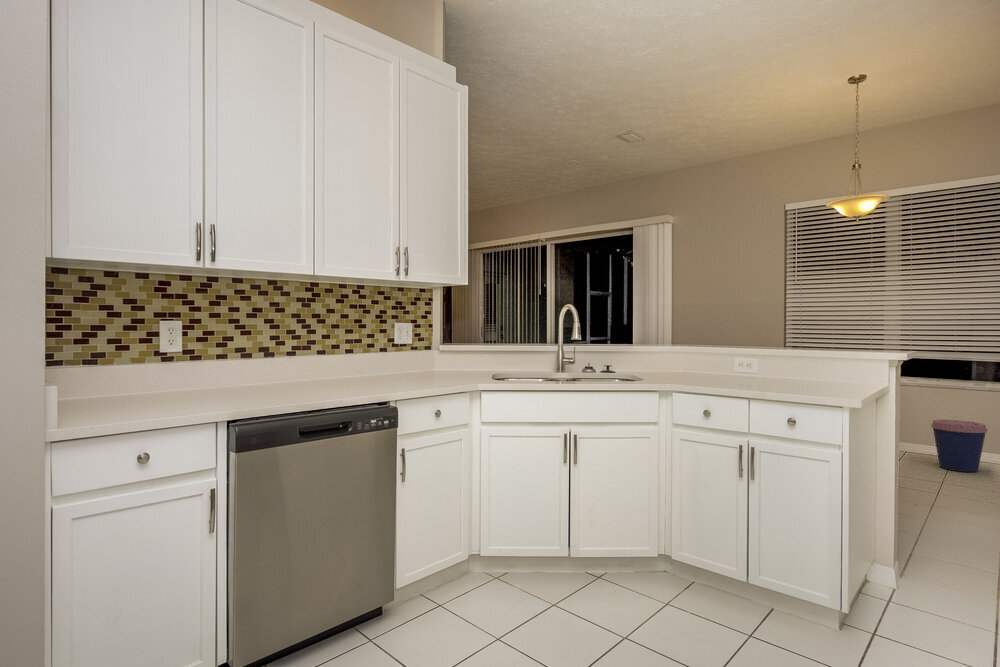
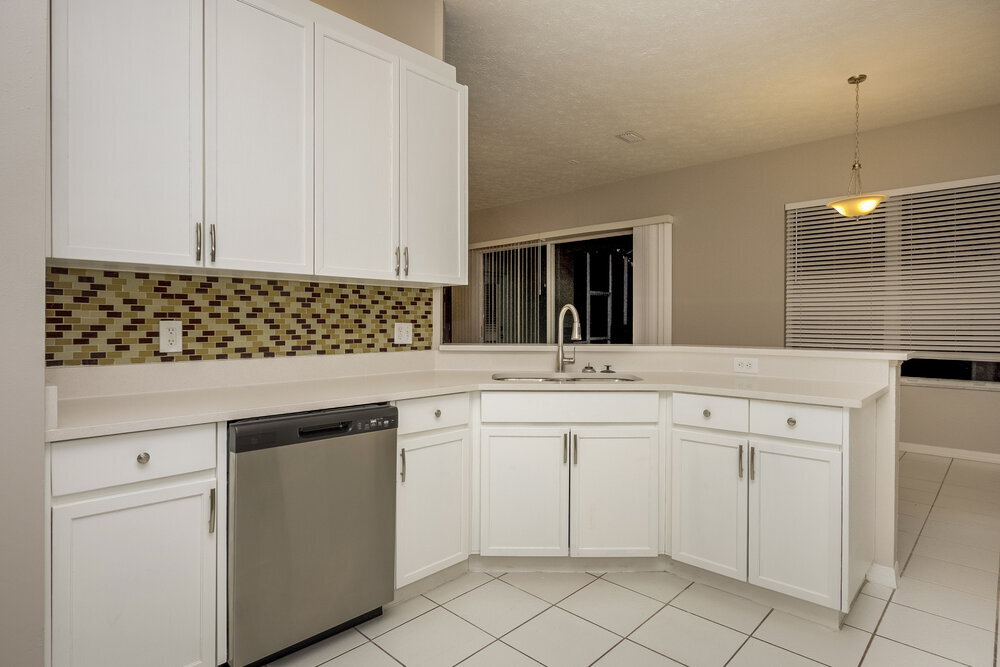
- coffee cup [930,419,989,473]
